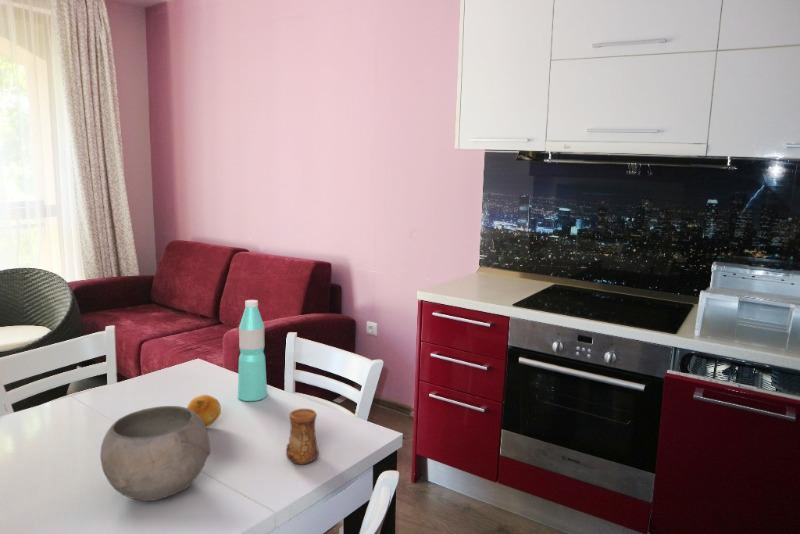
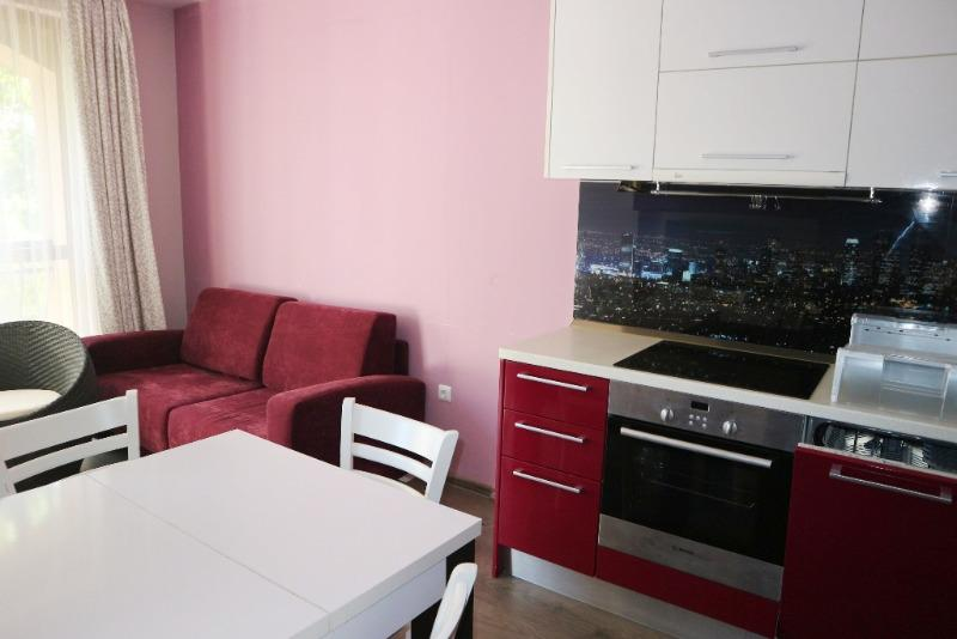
- water bottle [237,299,268,402]
- bowl [99,405,212,502]
- fruit [186,394,222,428]
- cup [285,407,320,466]
